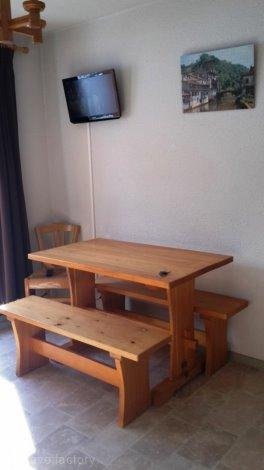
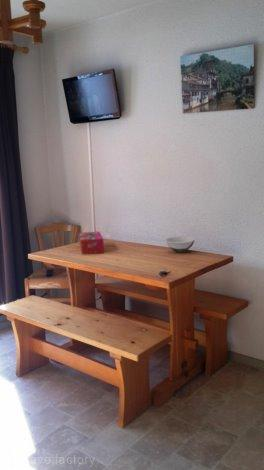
+ bowl [165,236,196,254]
+ tissue box [78,230,105,256]
